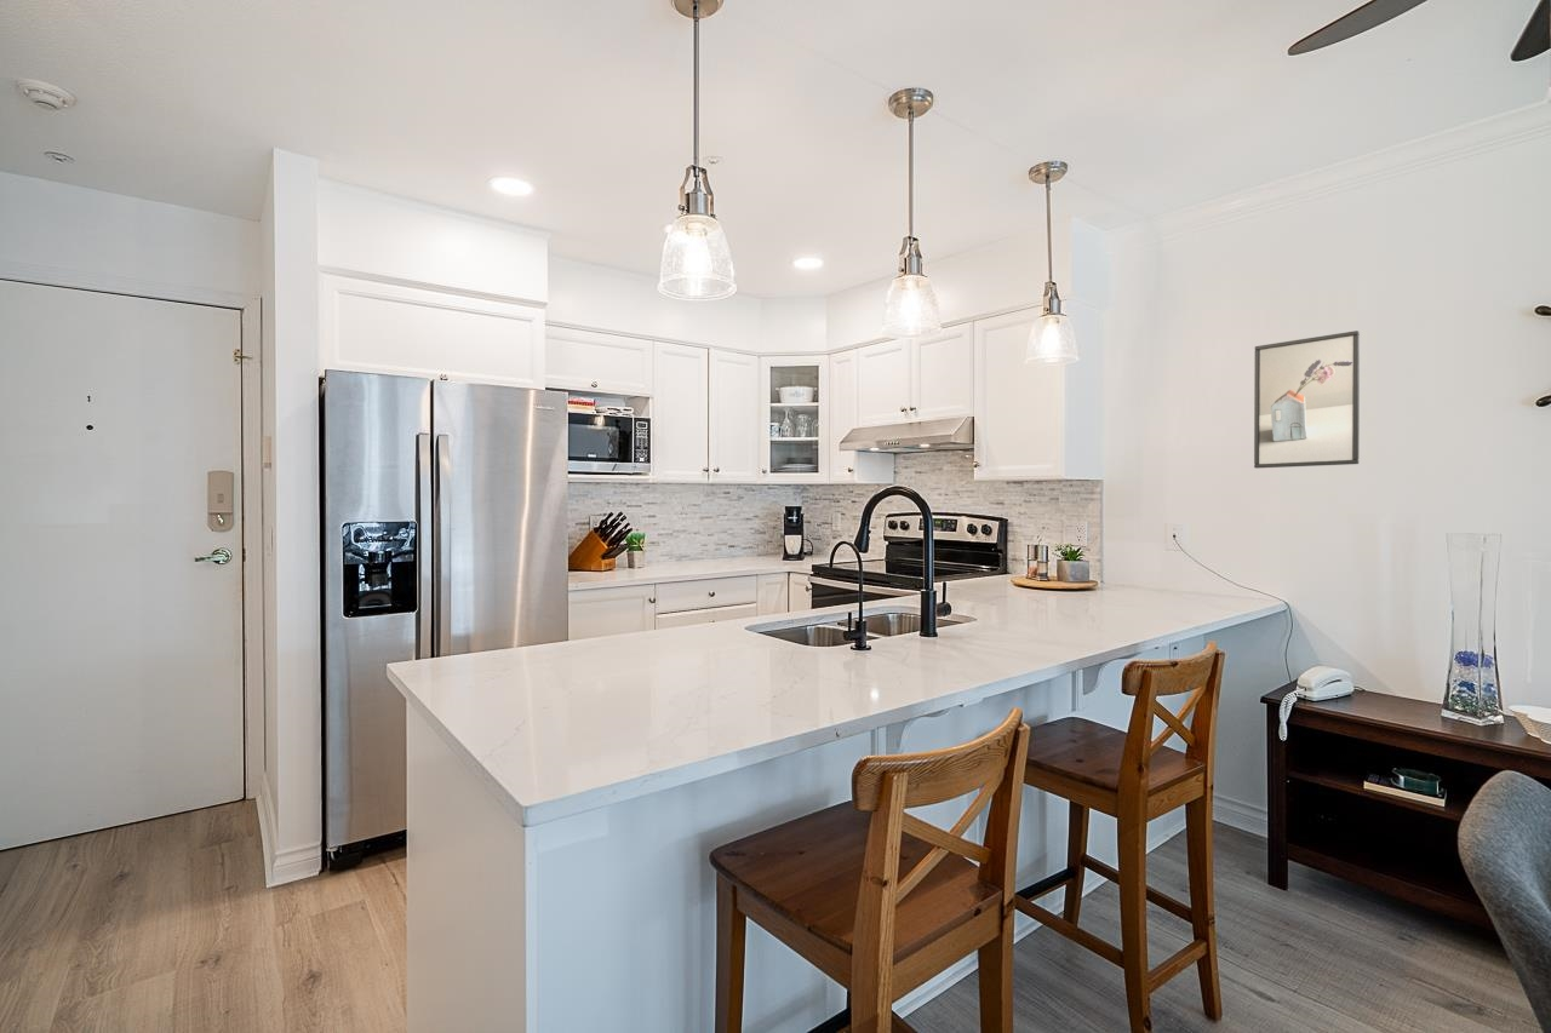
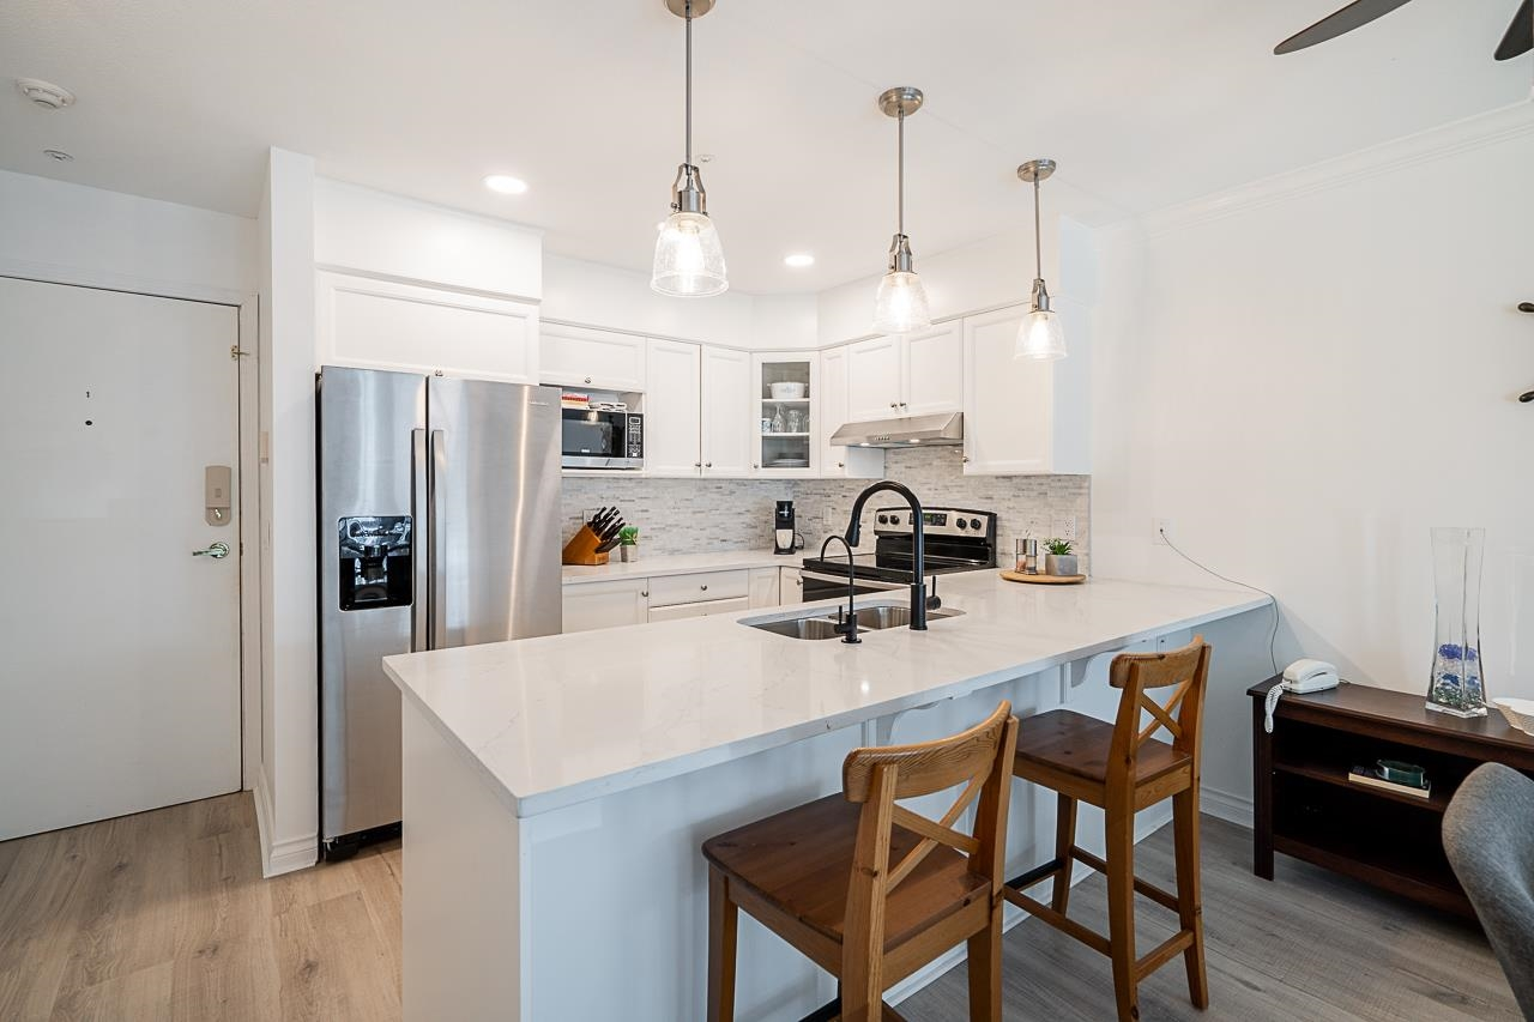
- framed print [1253,329,1361,470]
